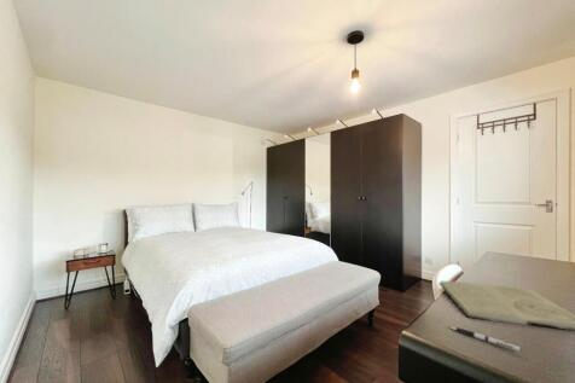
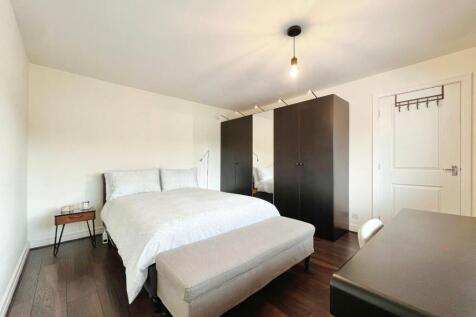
- pen [447,325,522,352]
- book [437,279,575,331]
